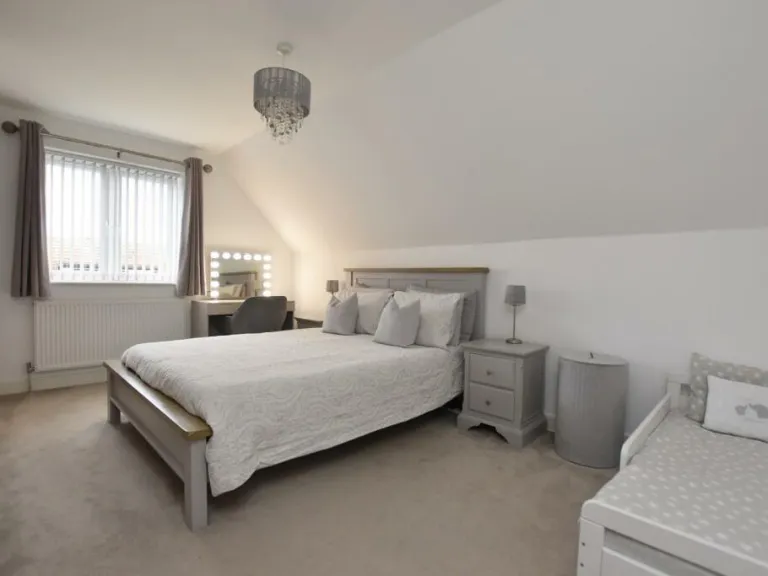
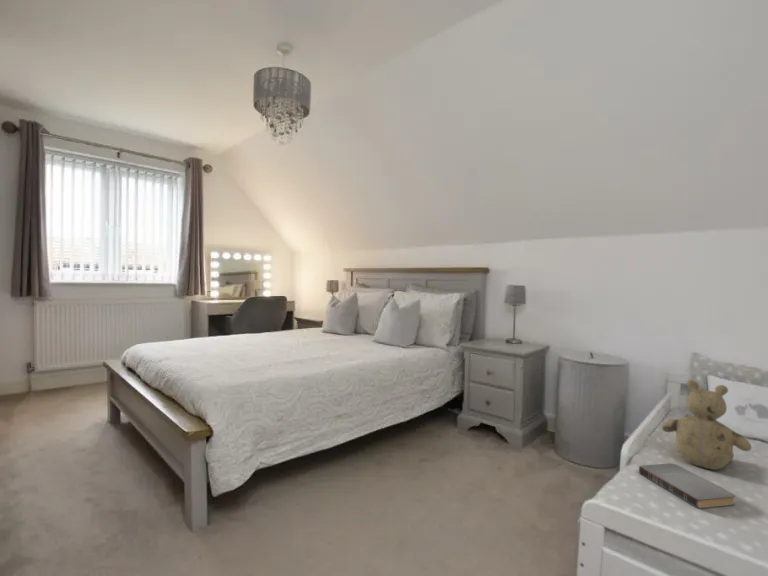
+ teddy bear [660,379,753,471]
+ book [638,462,736,510]
